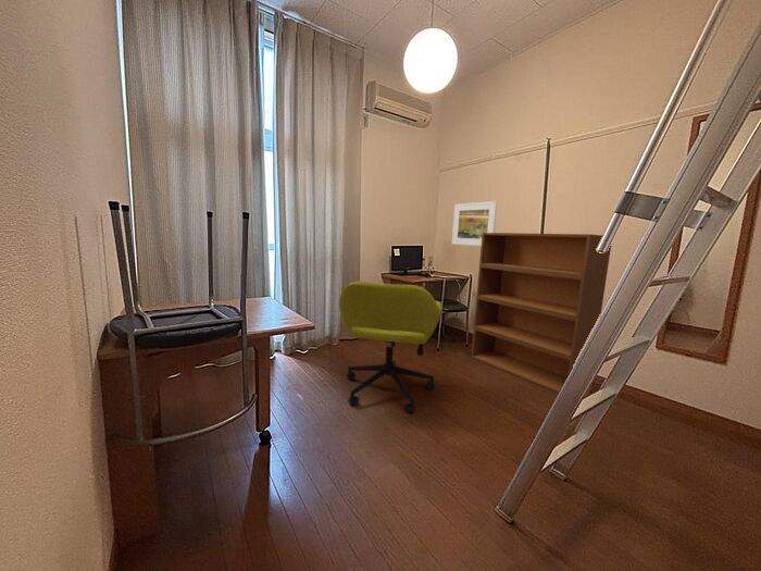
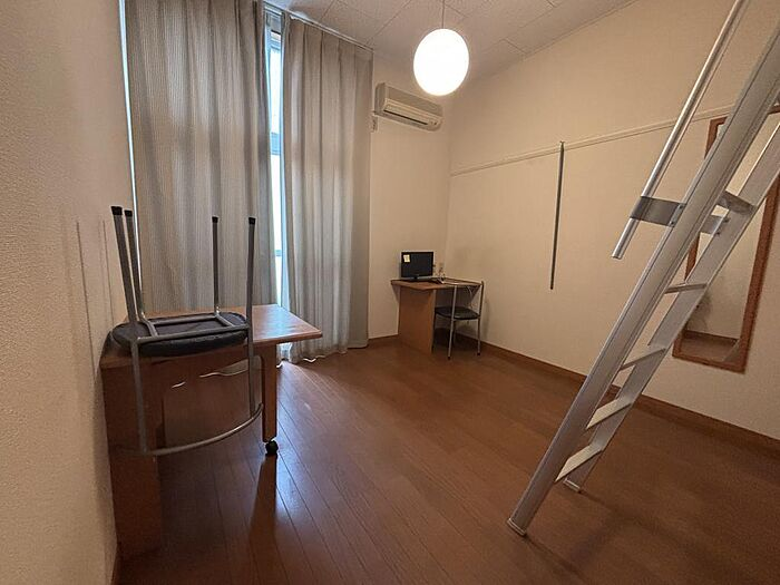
- bookshelf [471,232,612,394]
- office chair [338,281,442,413]
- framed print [451,200,498,247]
